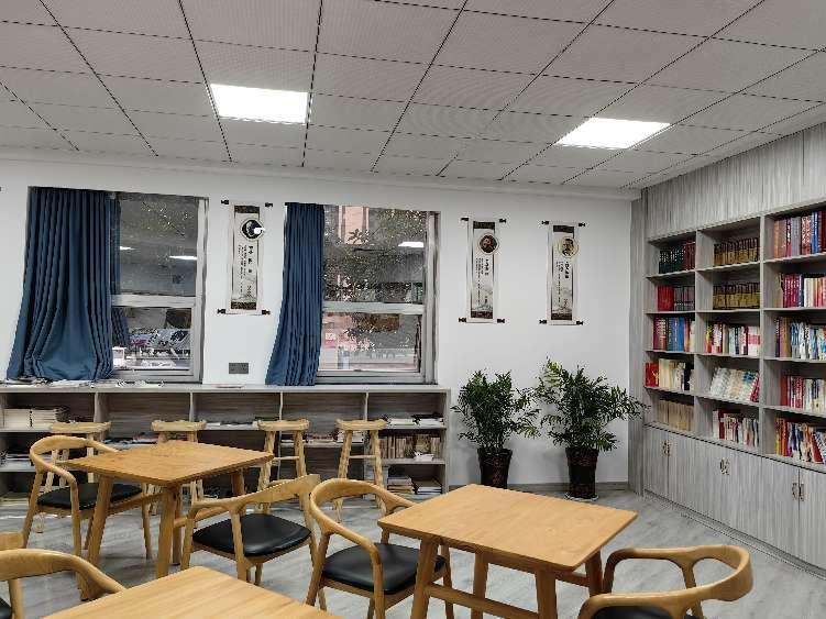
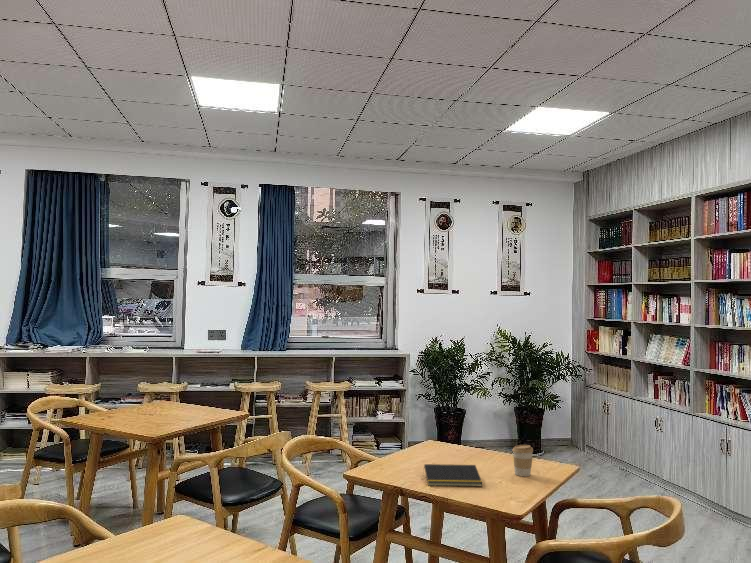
+ coffee cup [511,444,534,477]
+ notepad [422,463,484,487]
